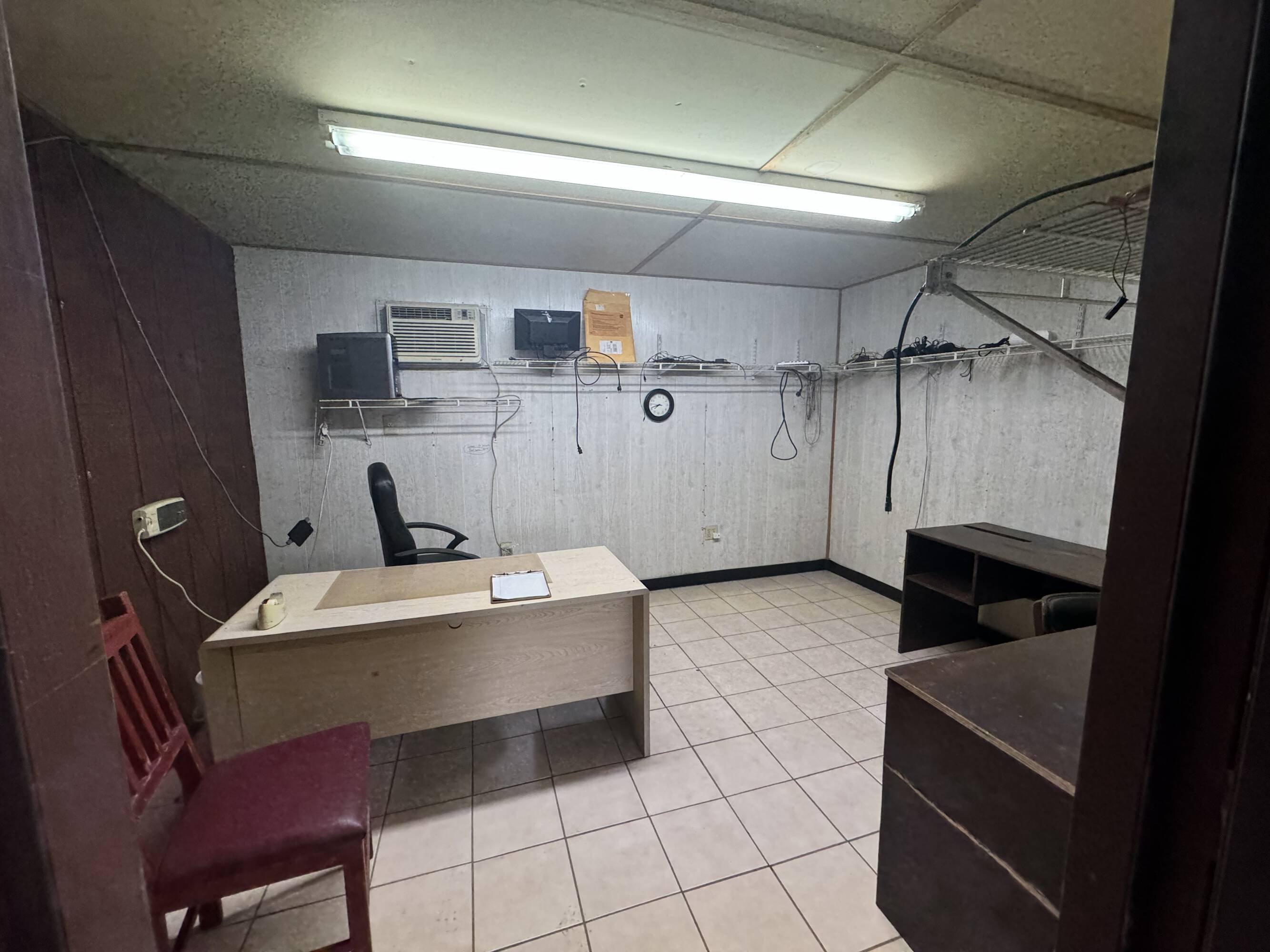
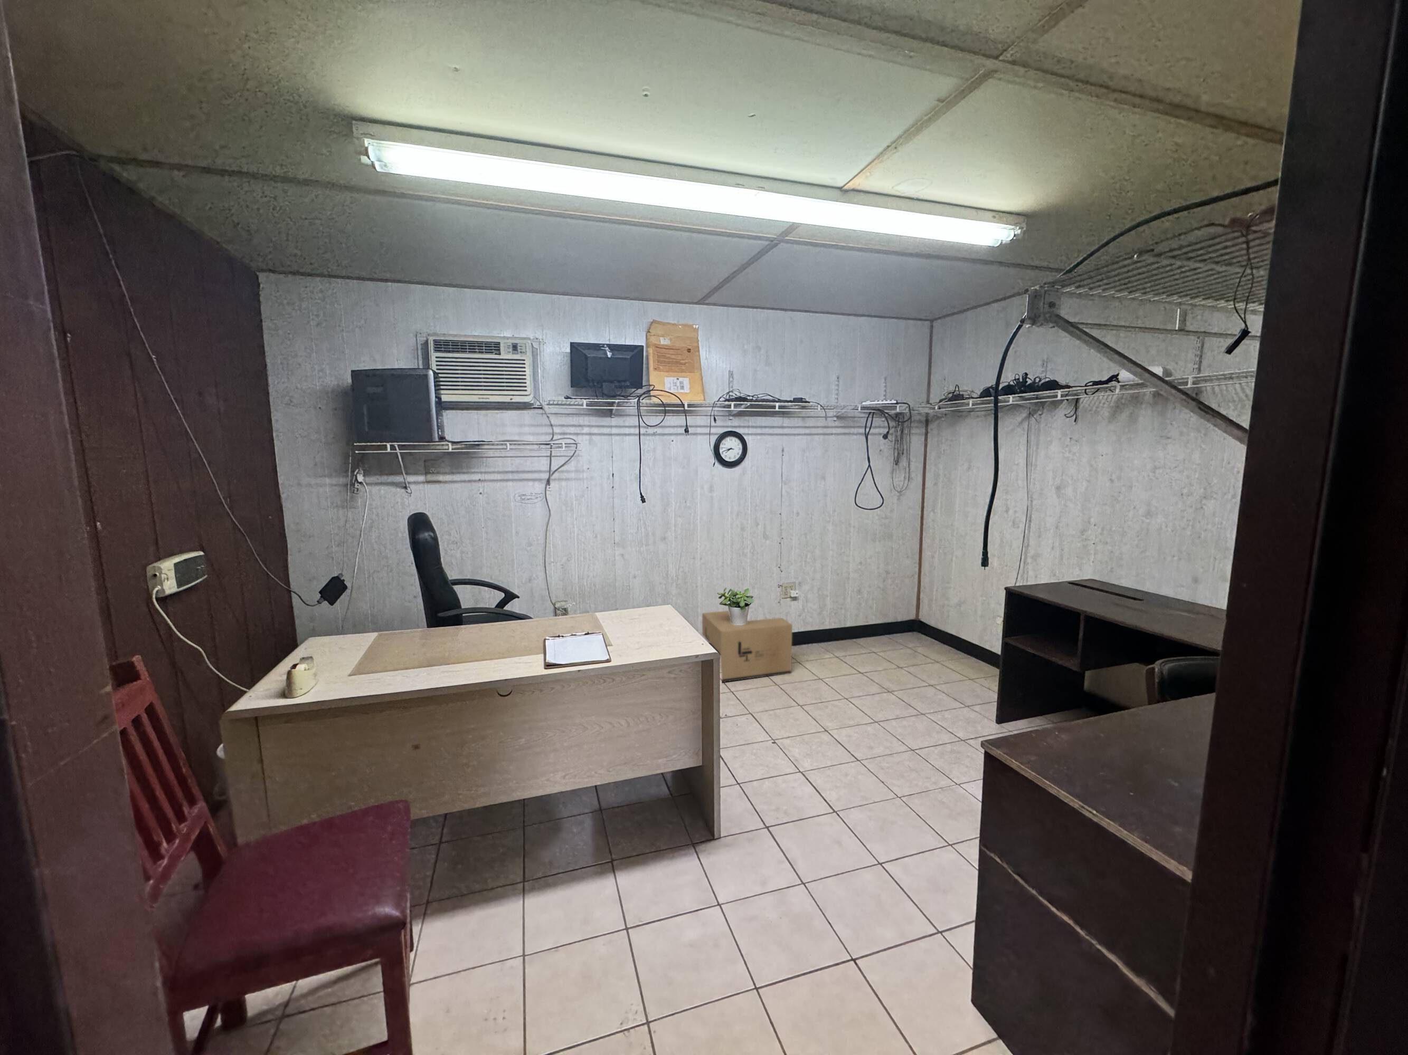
+ potted plant [716,587,754,625]
+ cardboard box [702,611,793,683]
